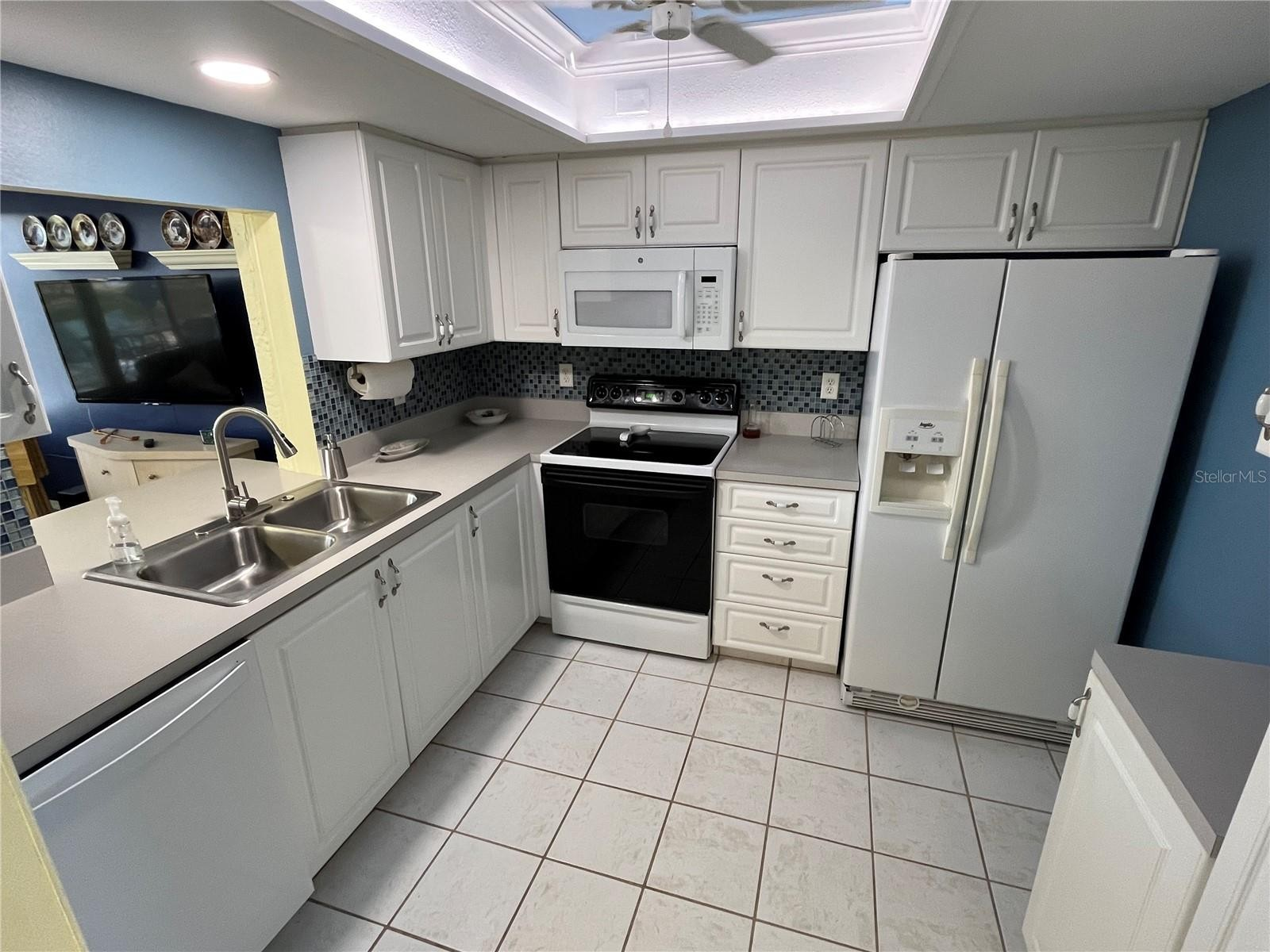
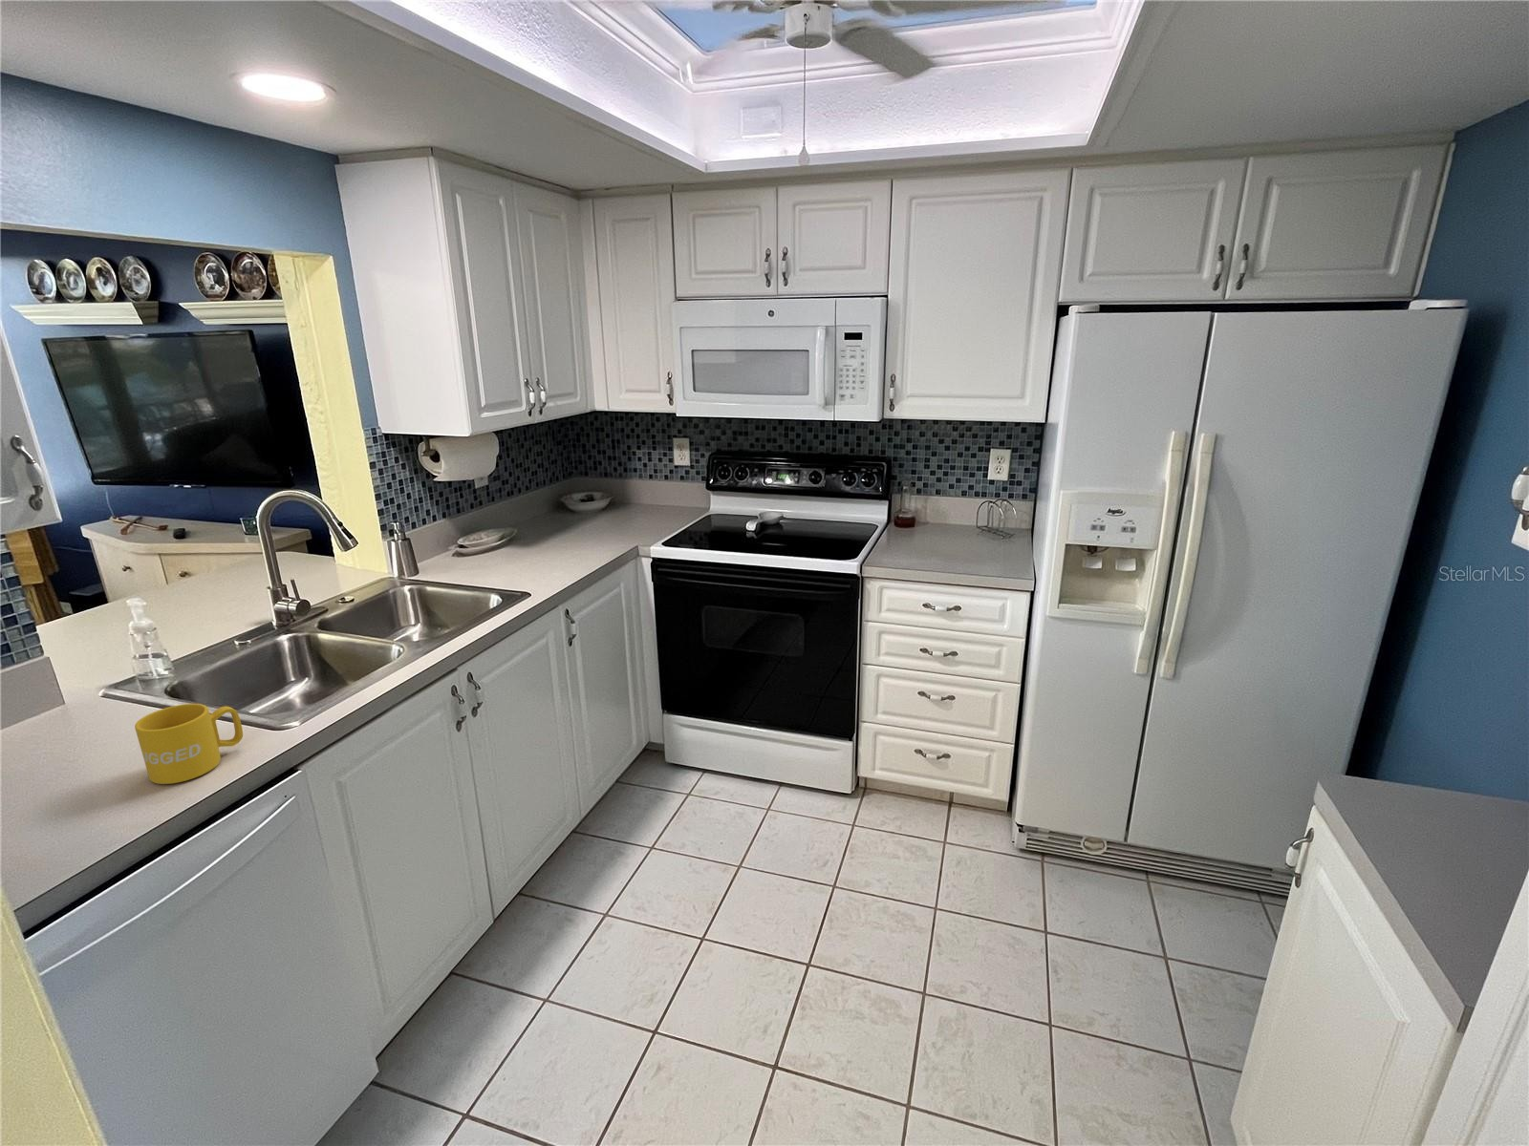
+ mug [134,703,243,785]
